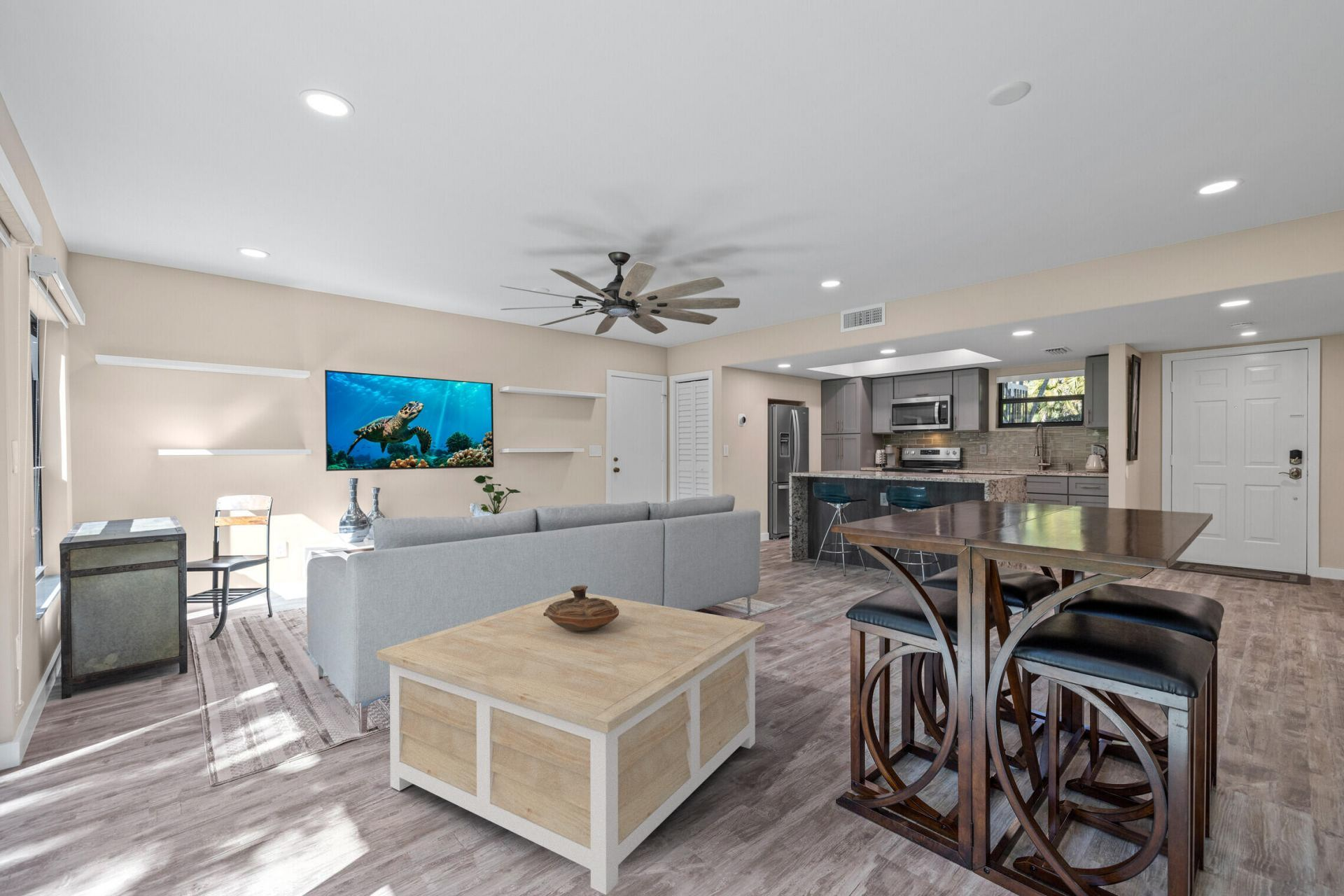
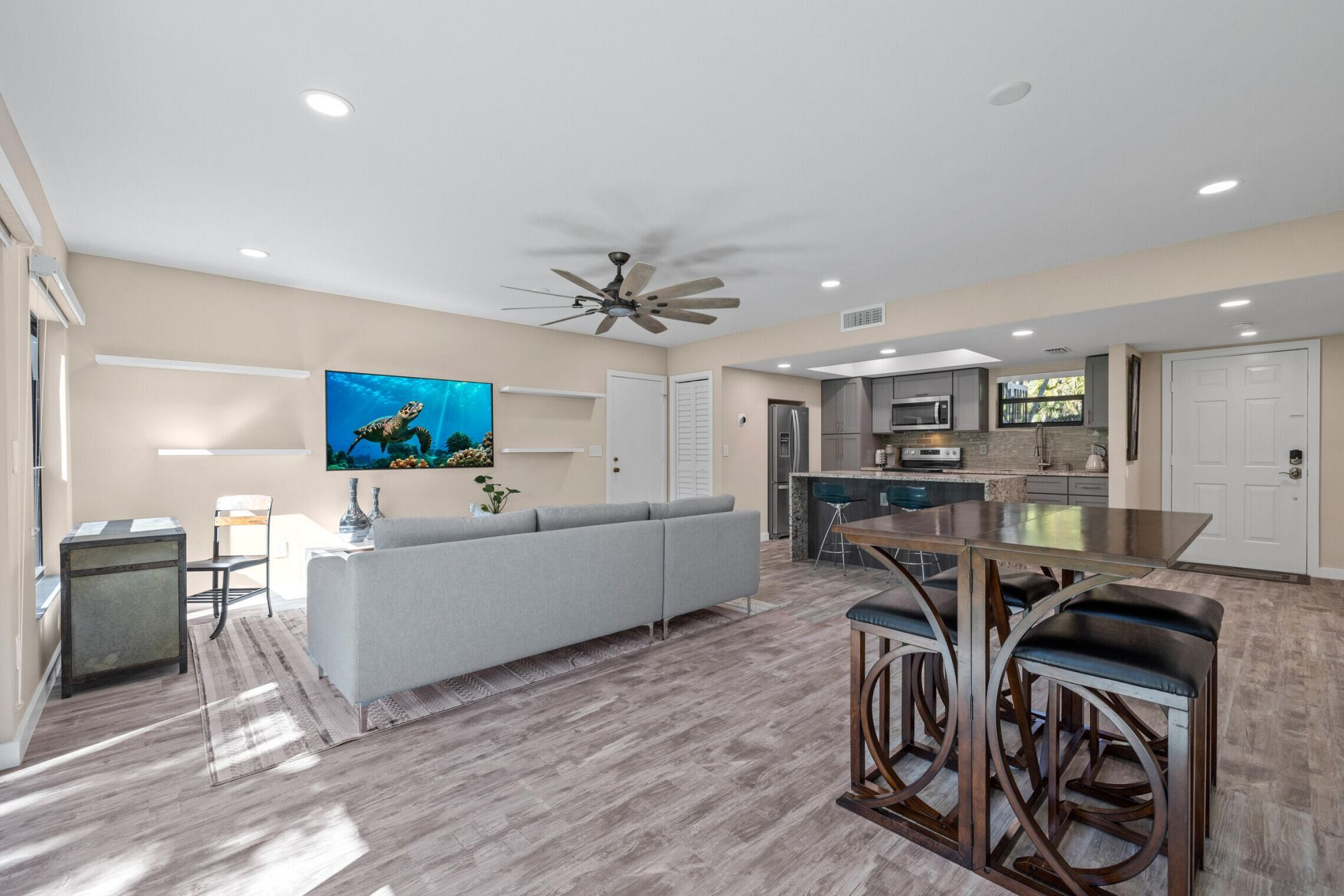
- coffee table [376,590,766,895]
- decorative bowl [543,584,619,631]
